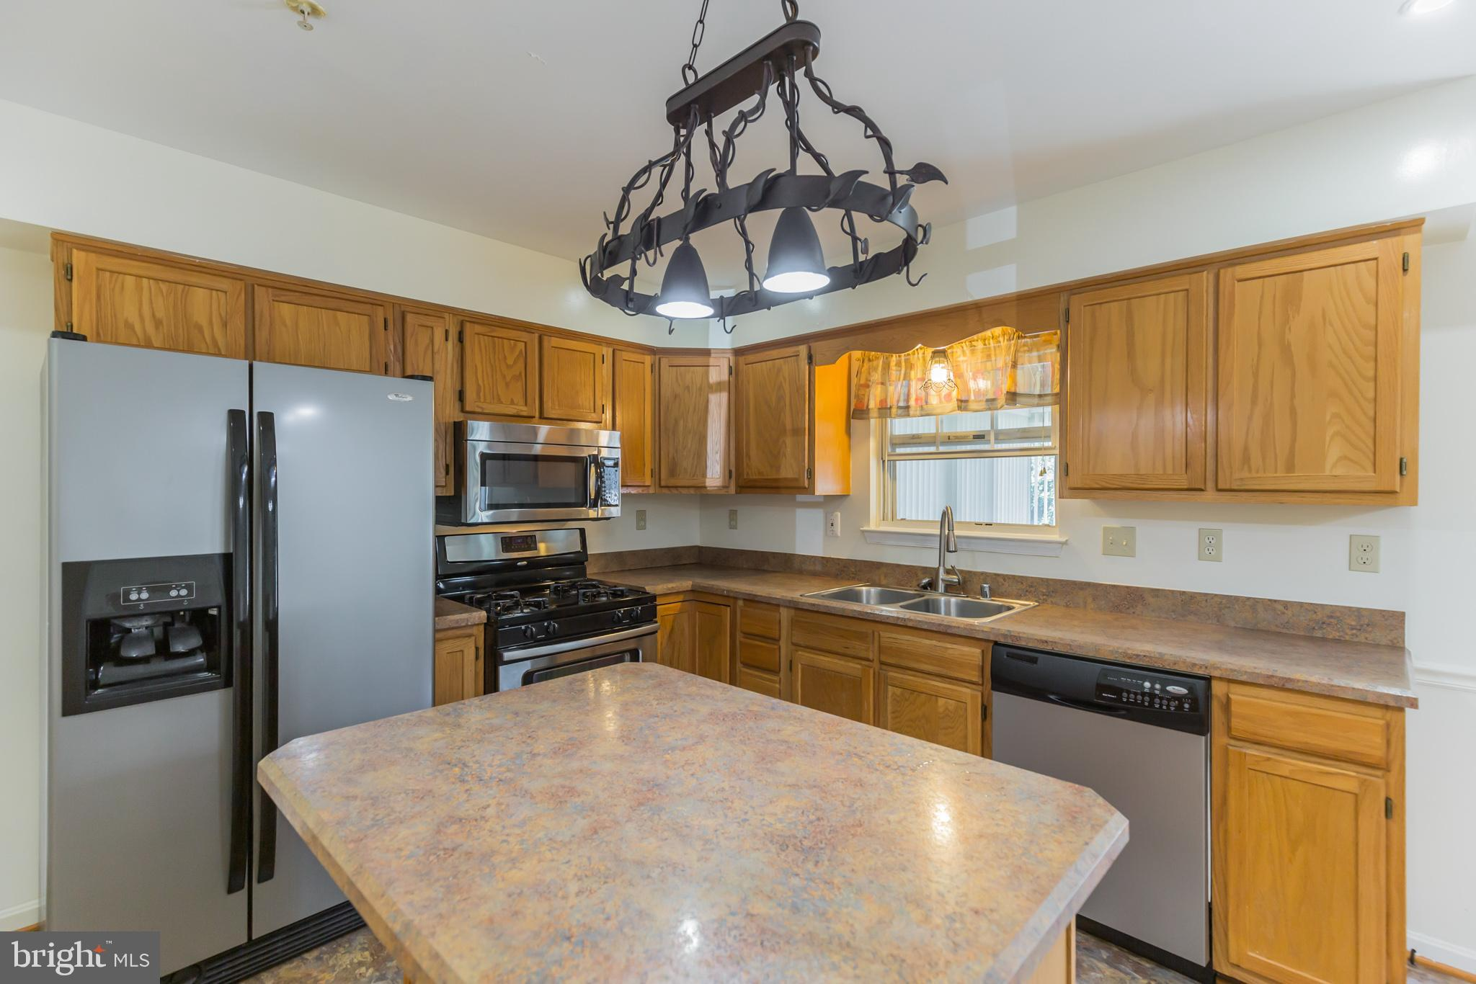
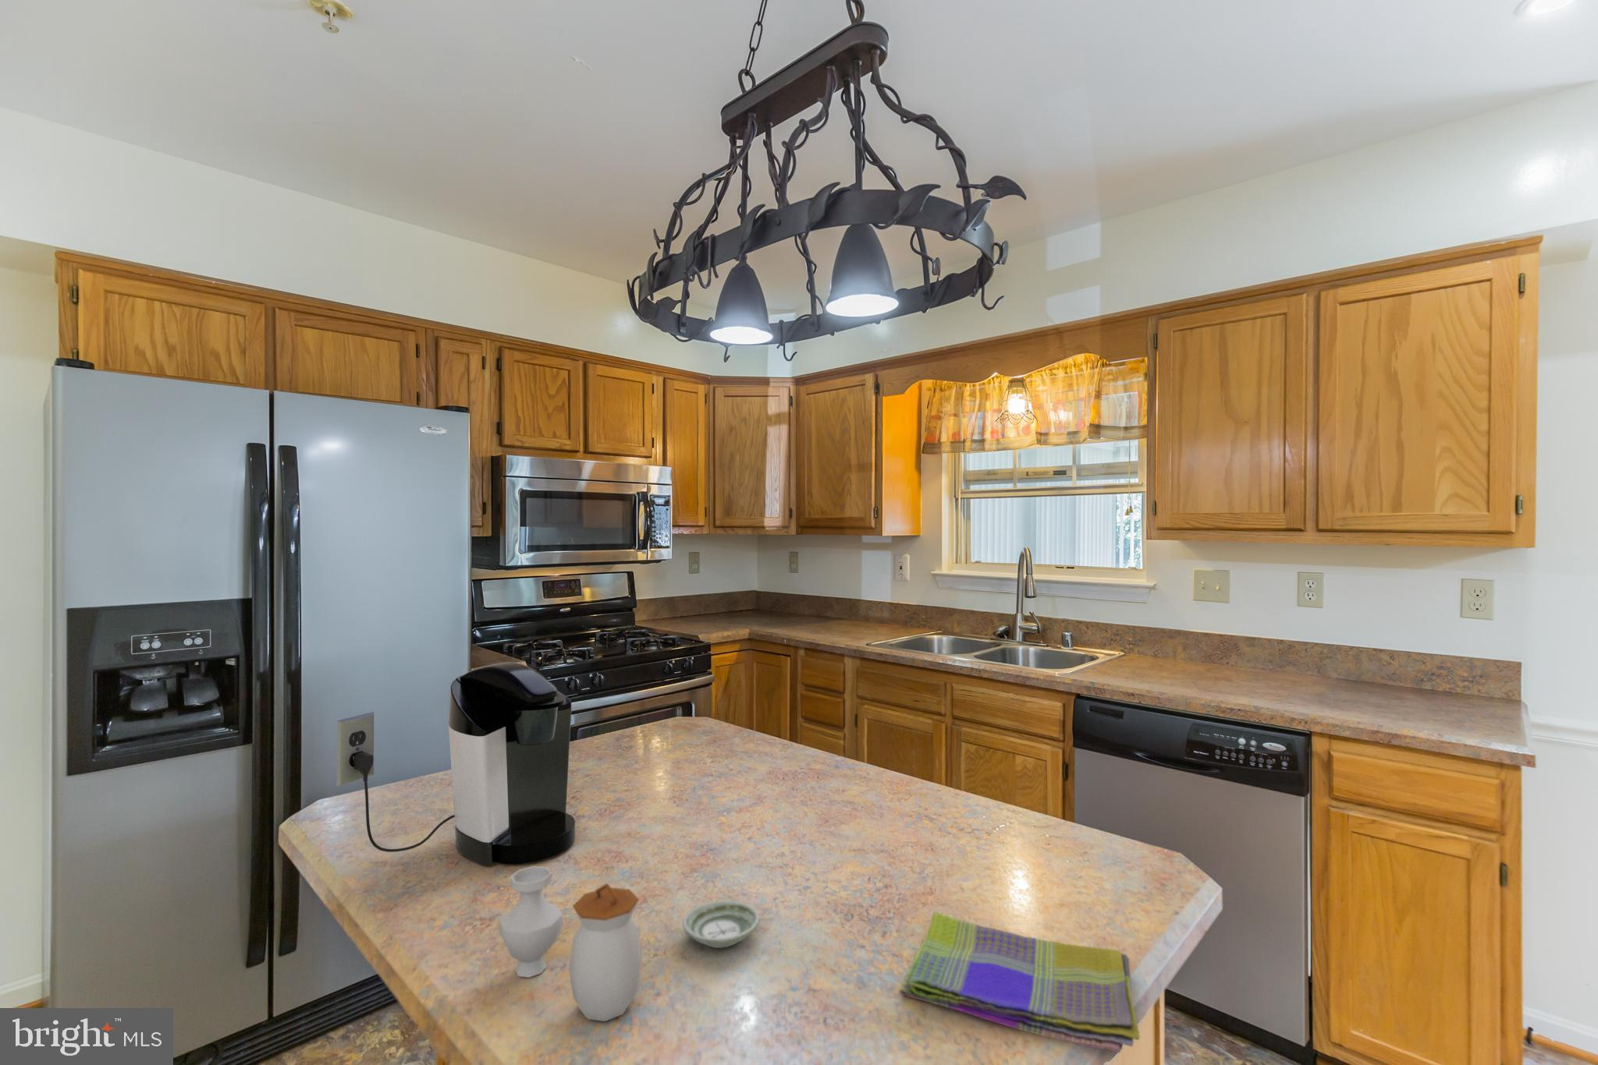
+ saucer [682,900,760,949]
+ jar [498,865,643,1022]
+ dish towel [898,912,1140,1053]
+ coffee maker [335,661,575,867]
